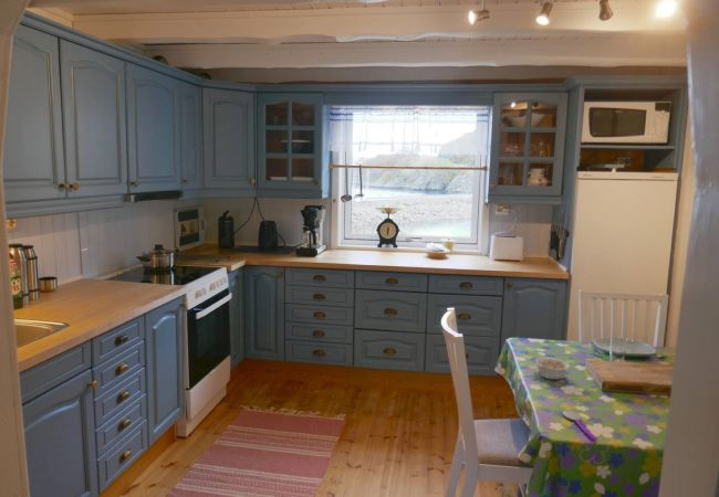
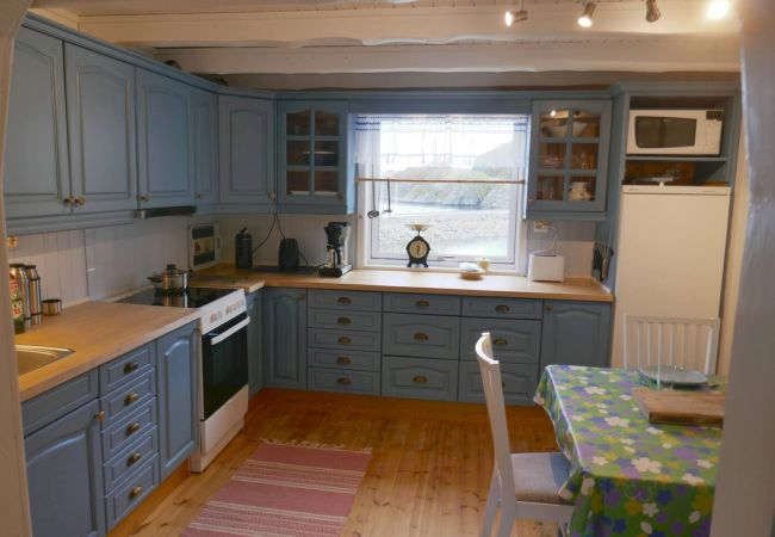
- spoon [562,410,598,442]
- legume [533,356,571,381]
